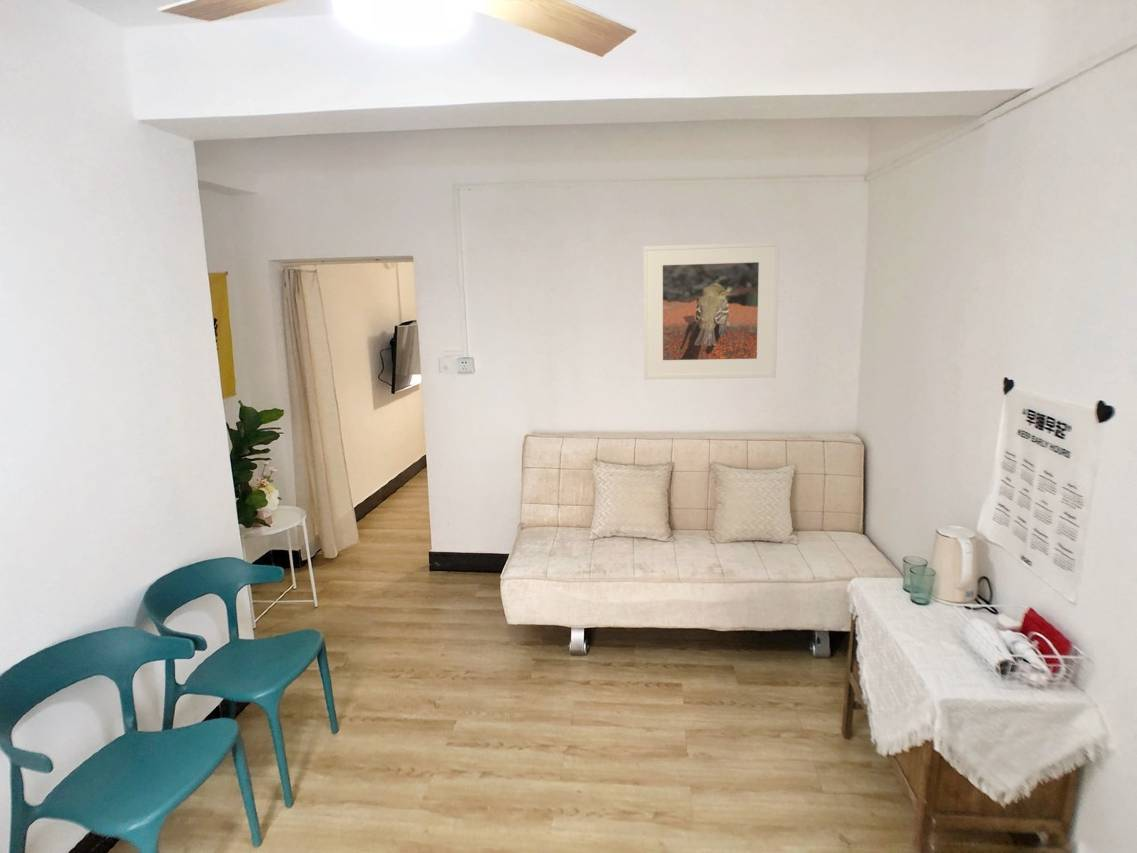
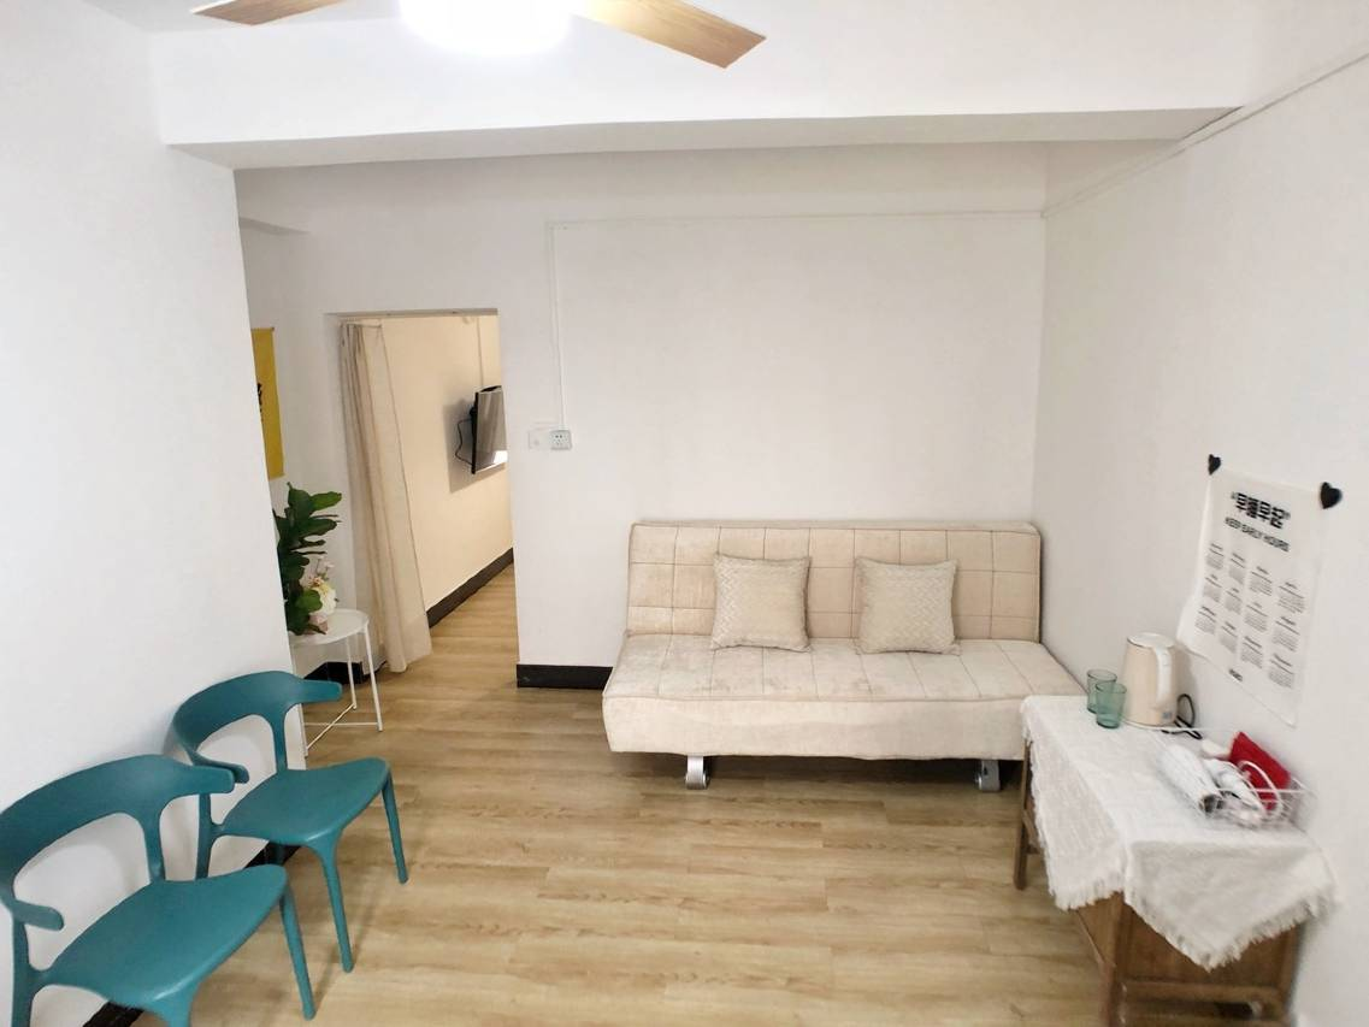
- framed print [642,241,780,380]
